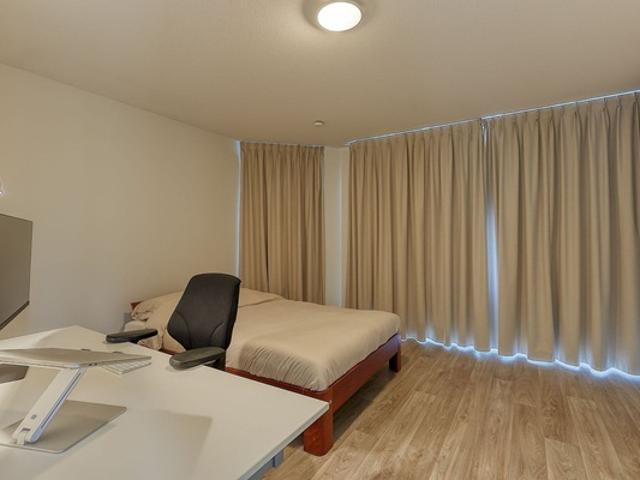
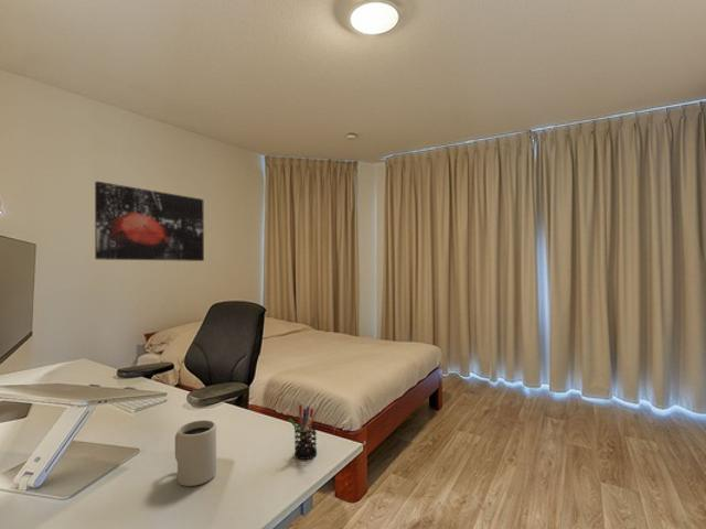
+ wall art [94,181,205,262]
+ mug [174,419,217,487]
+ pen holder [288,403,318,461]
